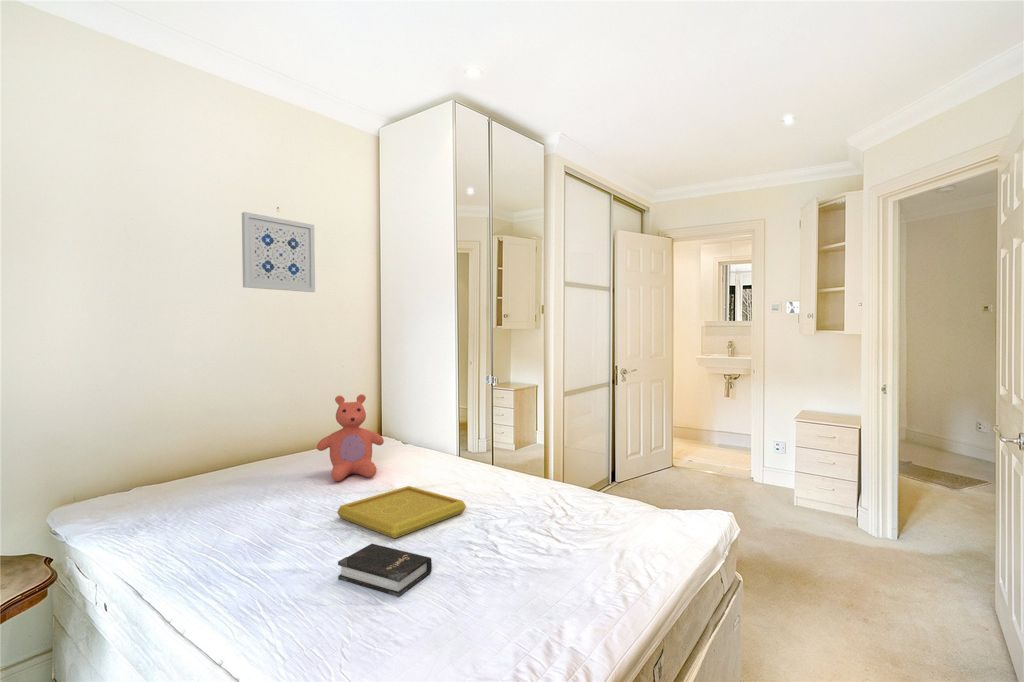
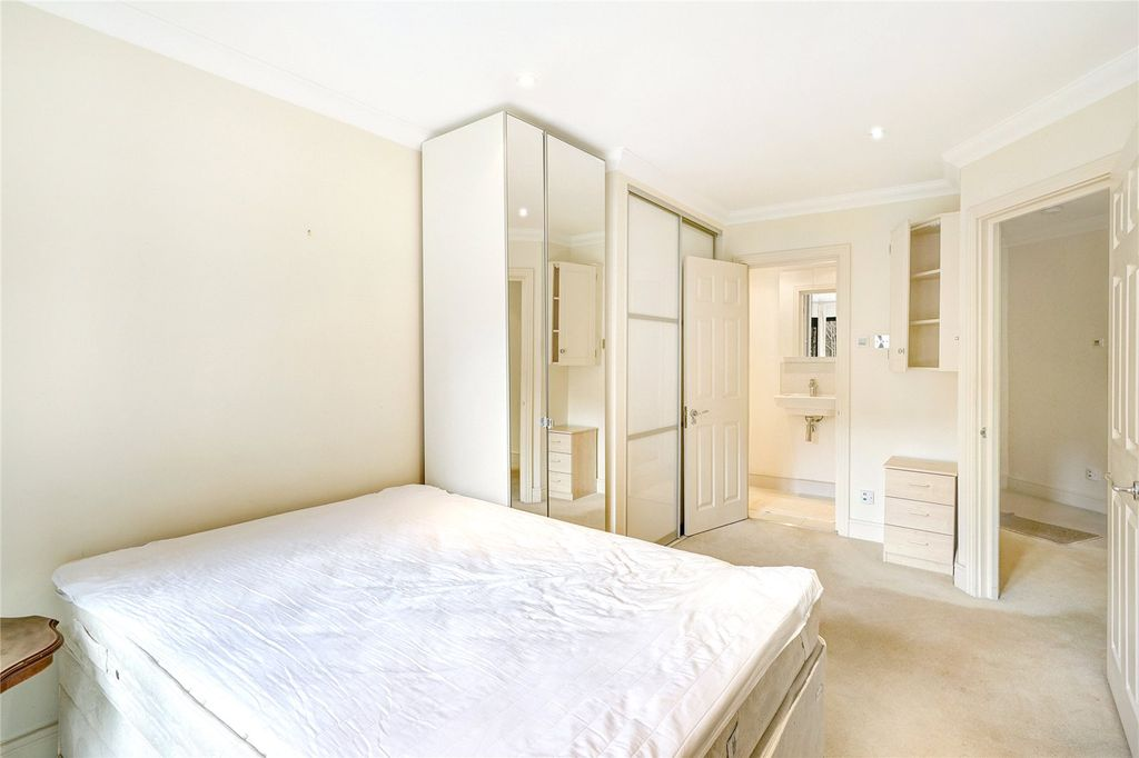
- wall art [241,211,316,293]
- serving tray [336,485,467,539]
- hardback book [337,543,433,598]
- teddy bear [316,393,385,482]
